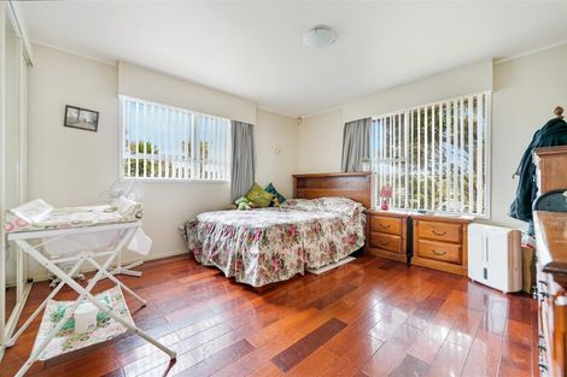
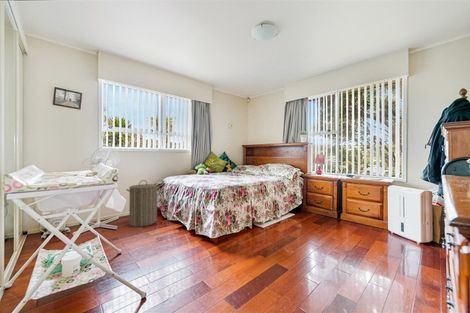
+ laundry hamper [125,179,160,228]
